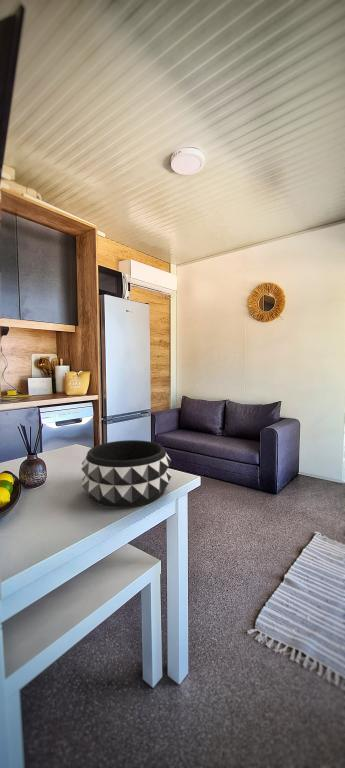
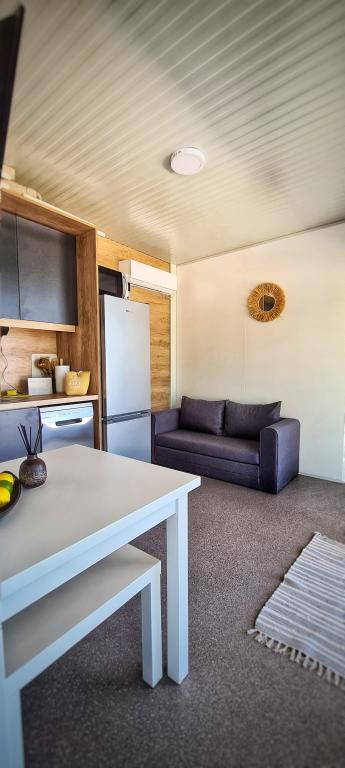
- decorative bowl [80,439,172,509]
